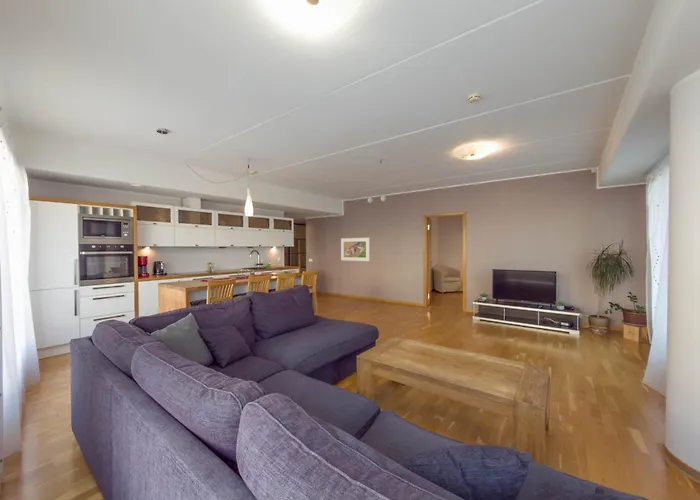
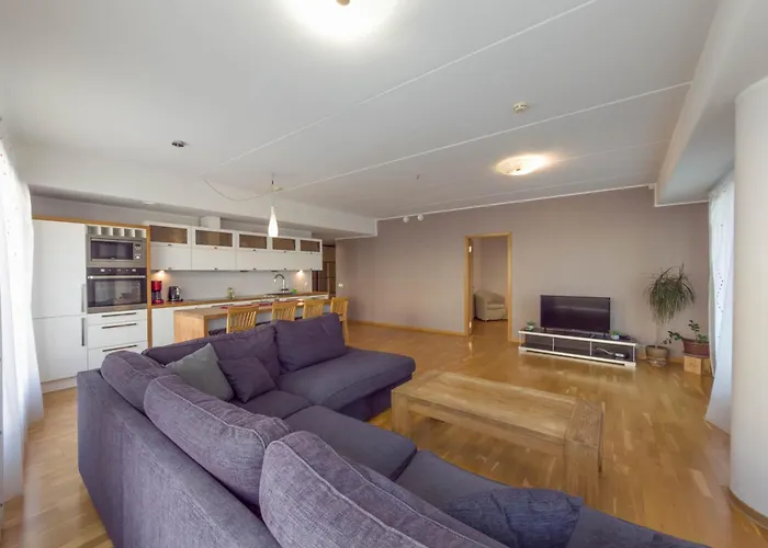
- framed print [340,237,370,262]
